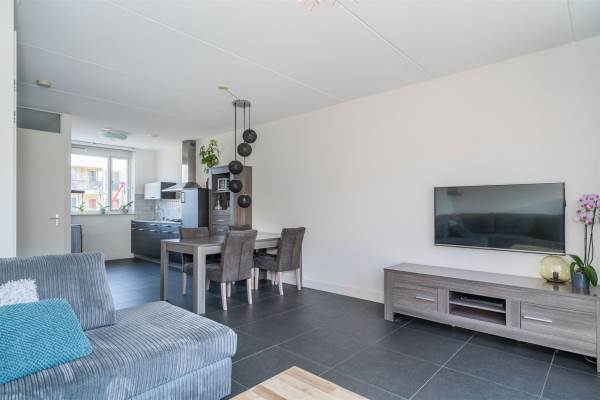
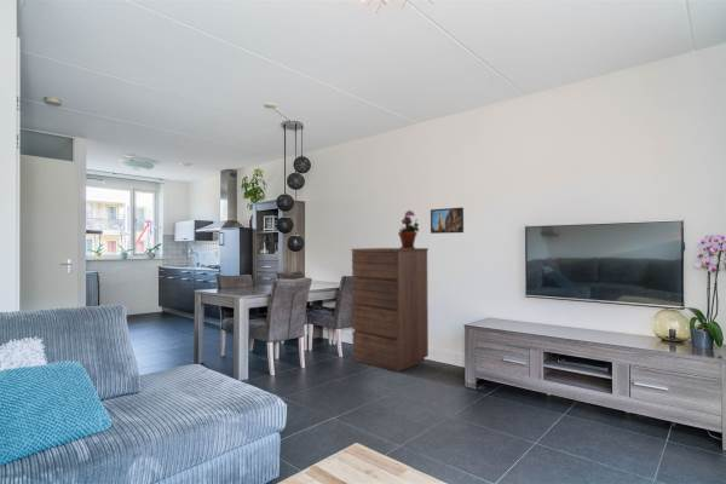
+ potted plant [397,209,420,249]
+ dresser [350,247,430,373]
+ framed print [430,207,465,235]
